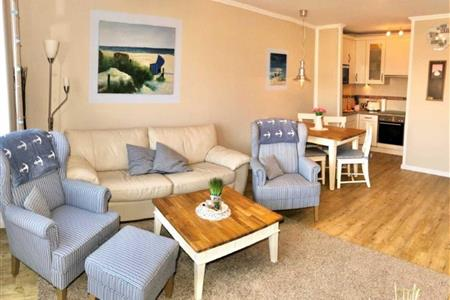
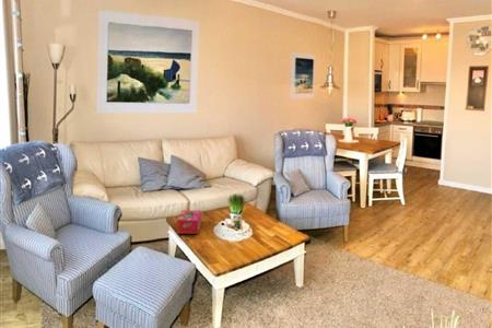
+ tissue box [176,209,202,235]
